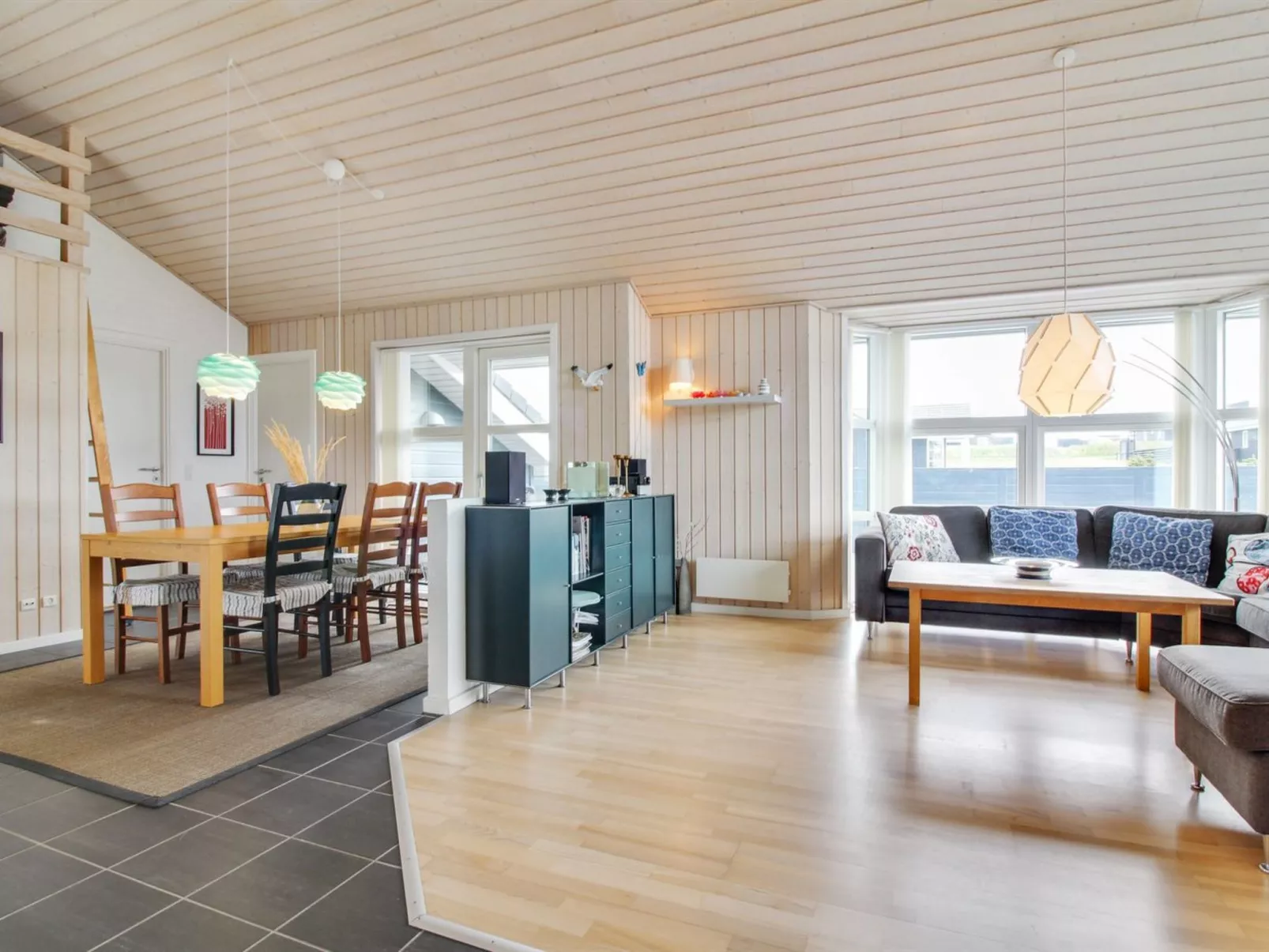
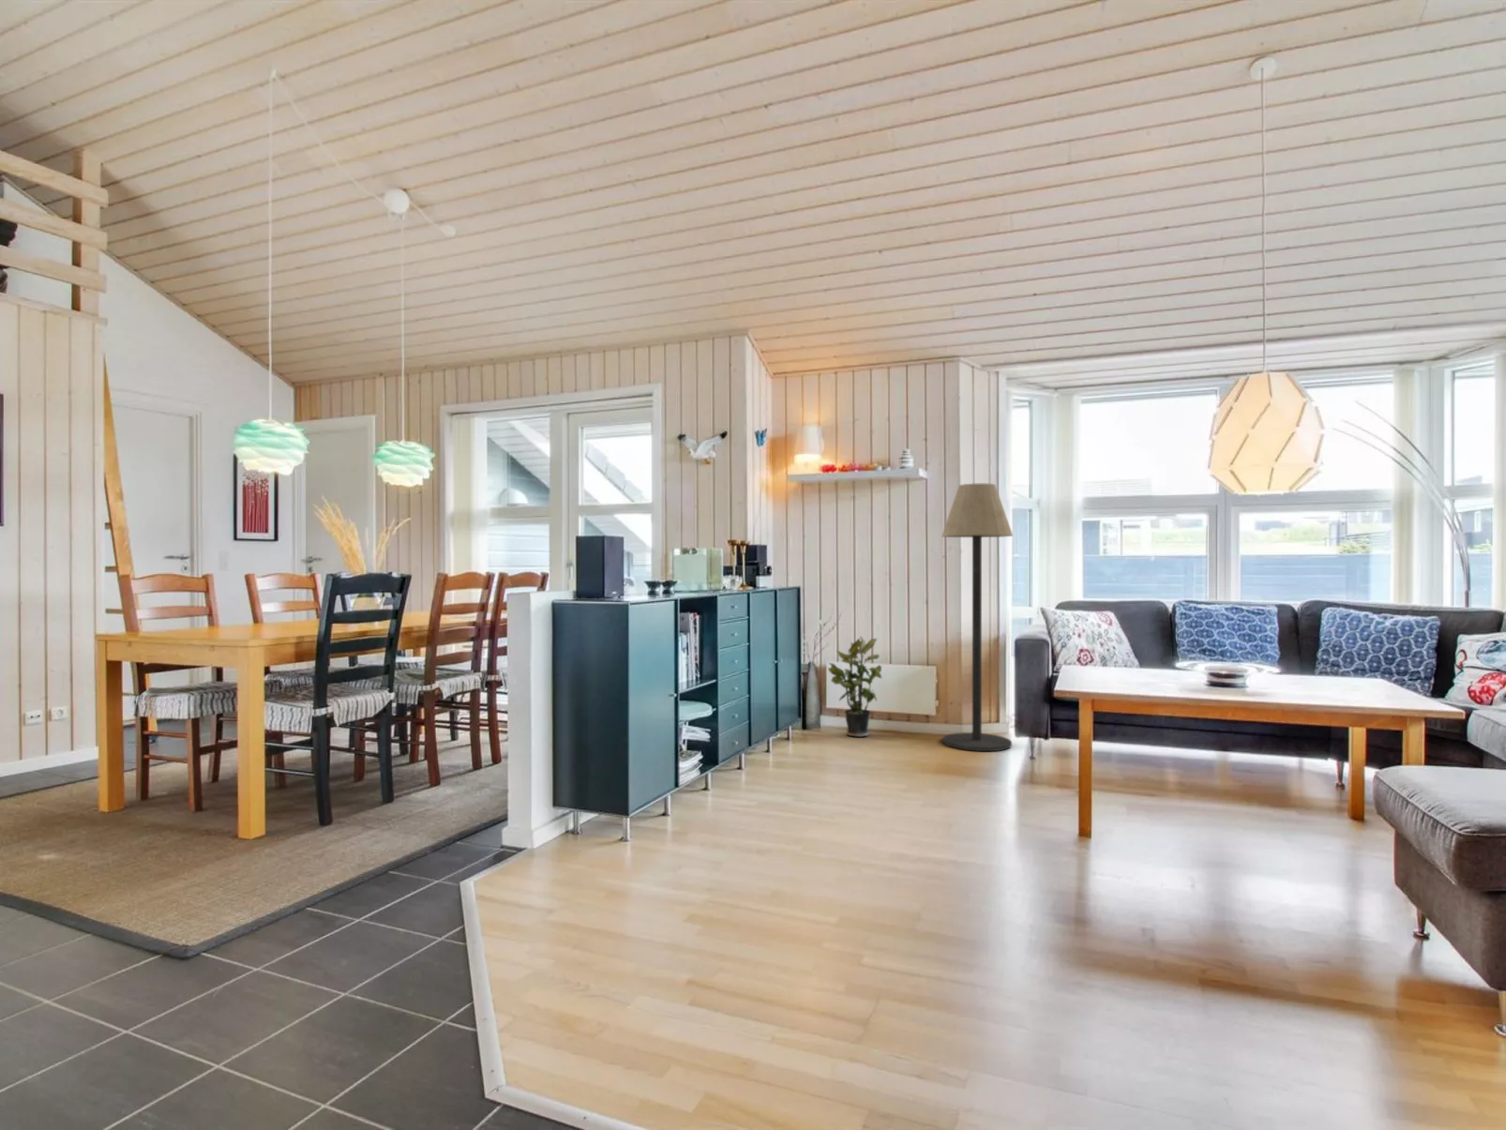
+ potted plant [827,635,883,738]
+ floor lamp [941,482,1013,753]
